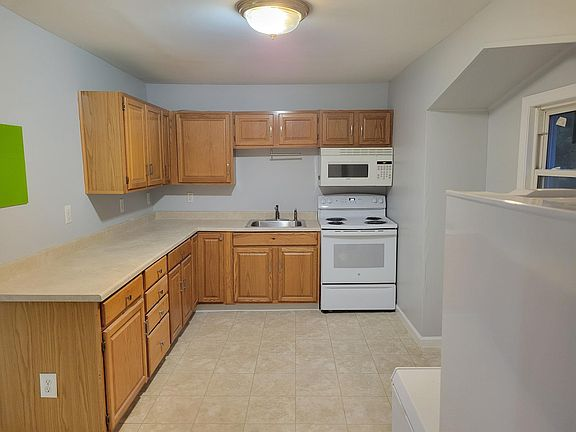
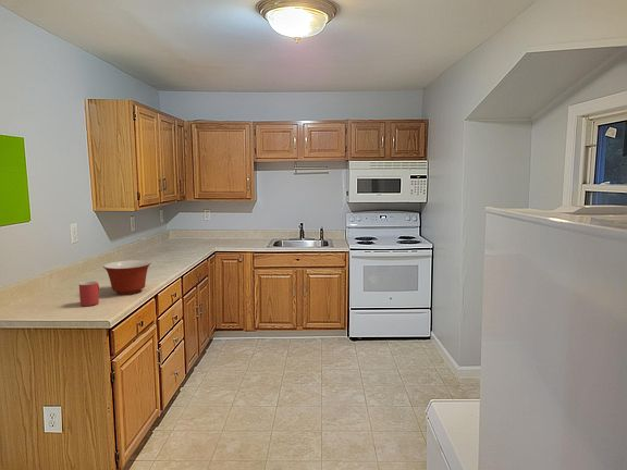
+ mixing bowl [102,259,152,296]
+ mug [78,281,100,307]
